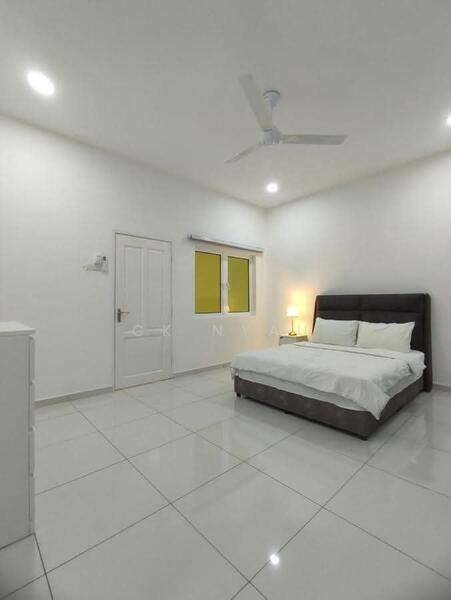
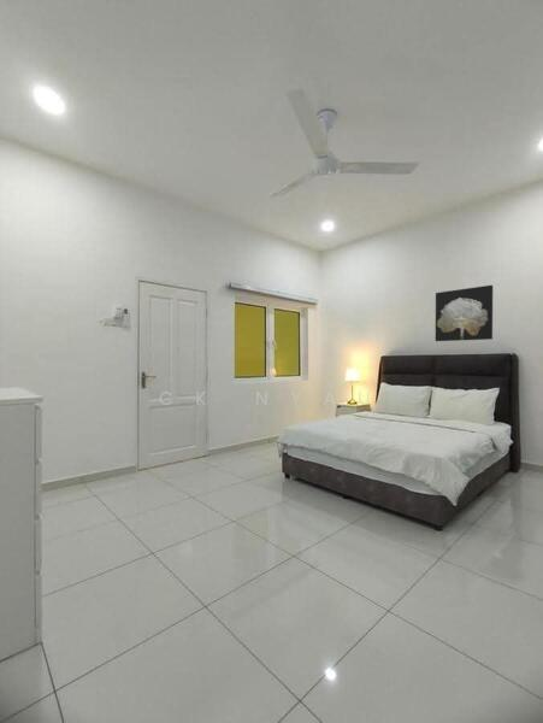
+ wall art [435,284,494,342]
